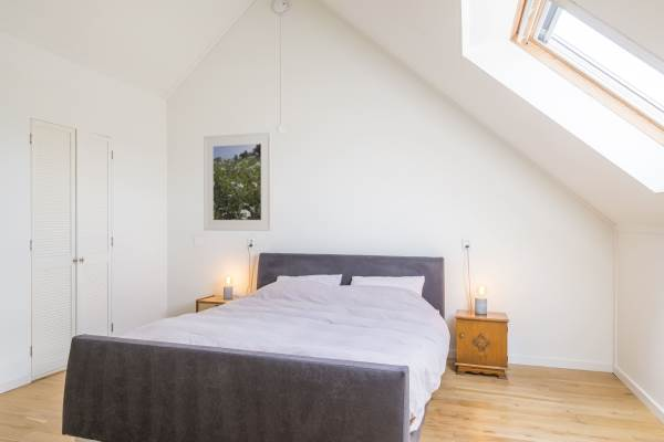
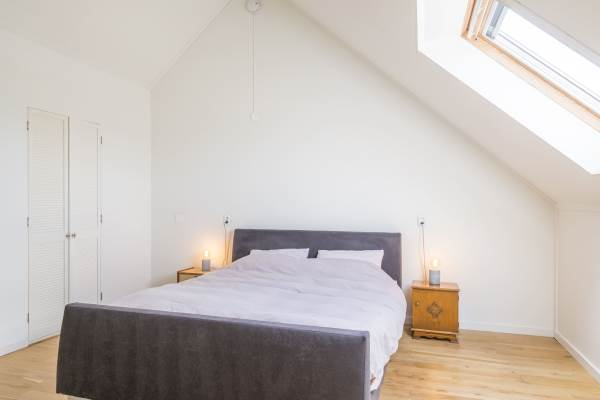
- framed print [203,131,273,232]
